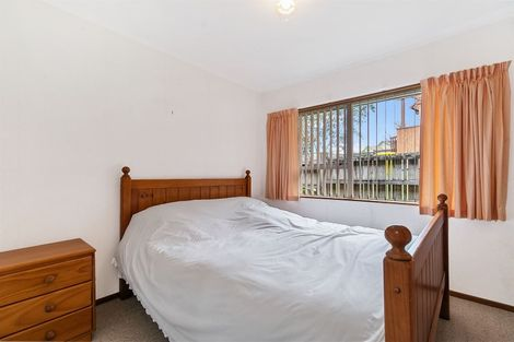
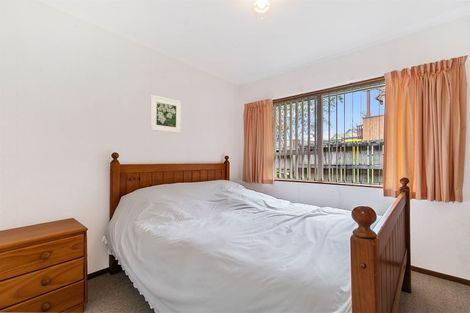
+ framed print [149,94,182,134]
